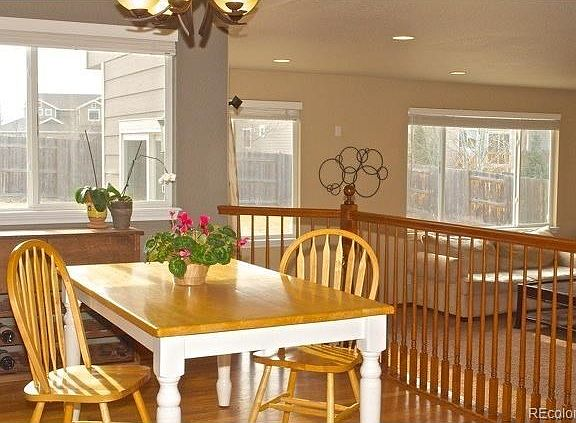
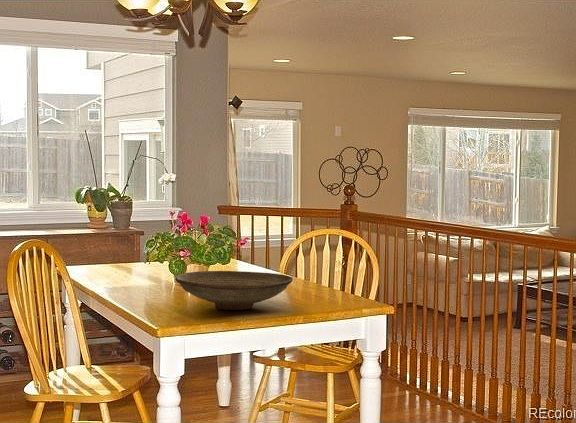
+ decorative bowl [174,270,294,311]
